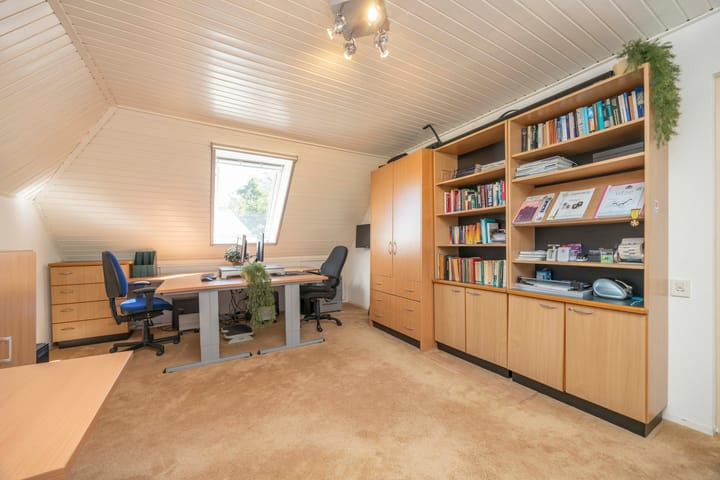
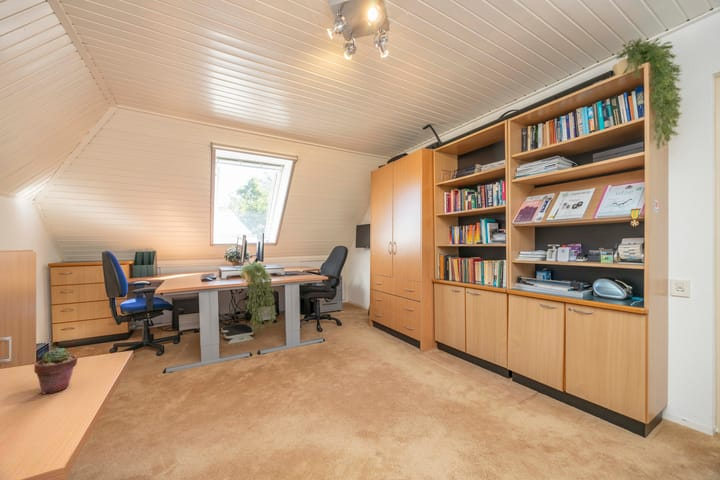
+ potted succulent [33,347,79,395]
